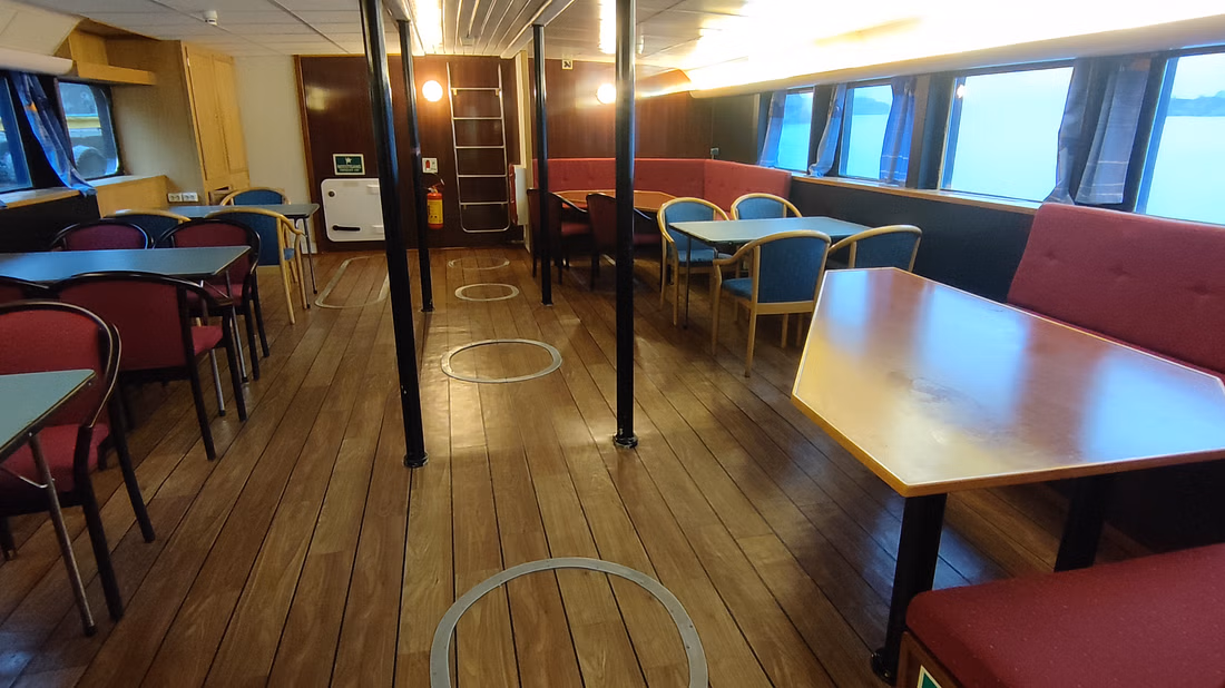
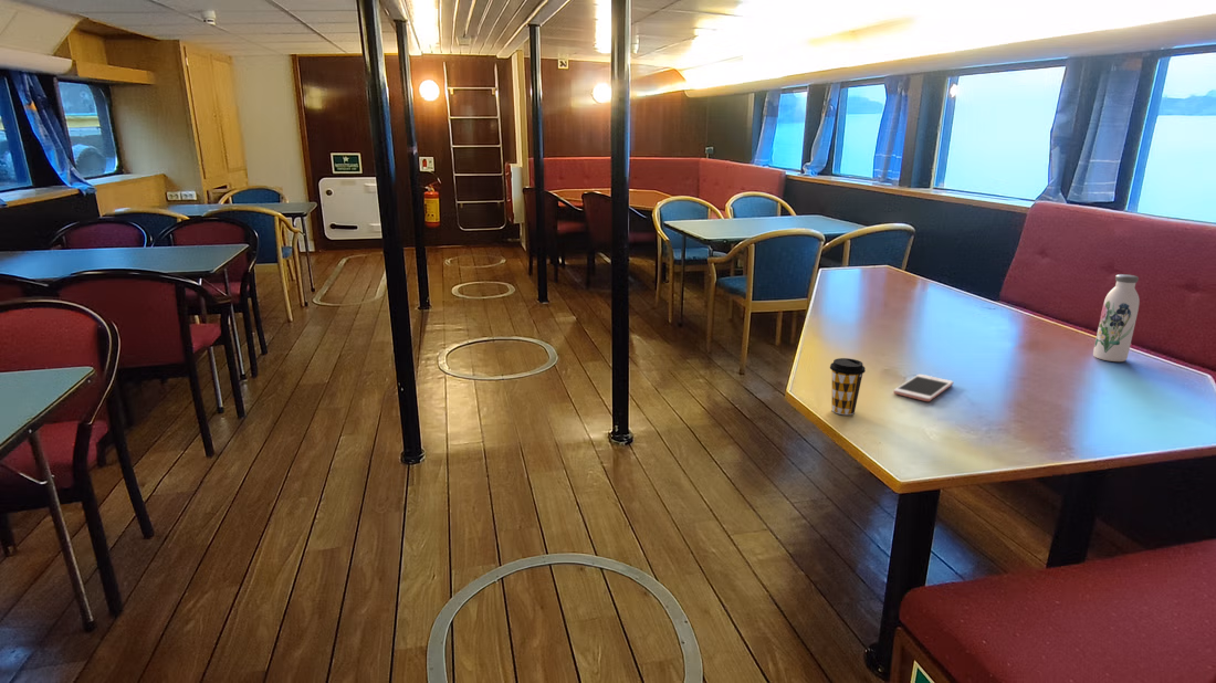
+ coffee cup [829,357,867,416]
+ cell phone [892,374,954,402]
+ water bottle [1092,273,1141,362]
